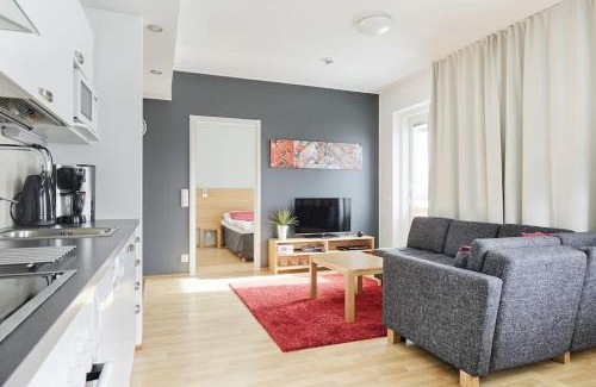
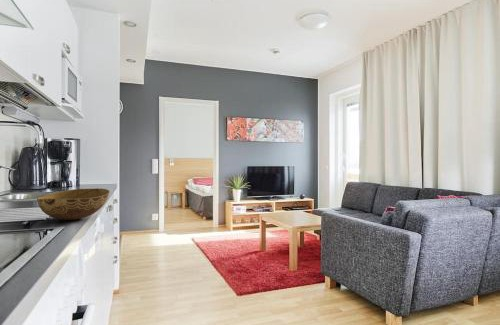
+ bowl [36,187,111,221]
